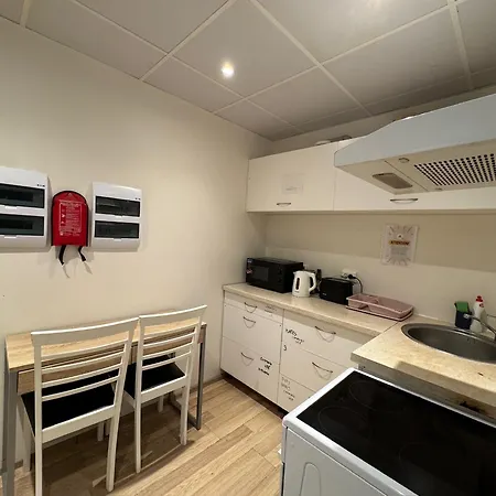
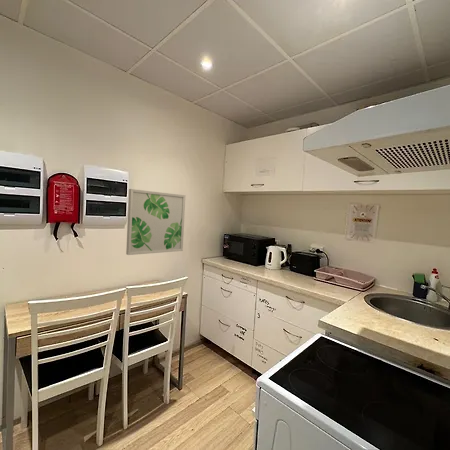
+ wall art [125,188,186,256]
